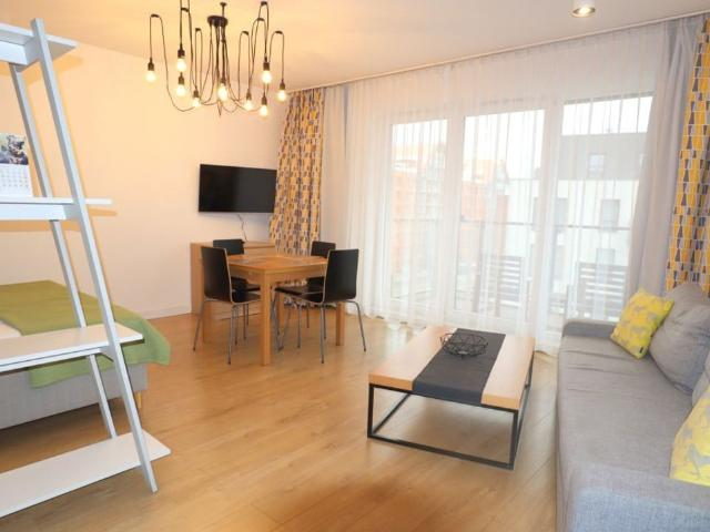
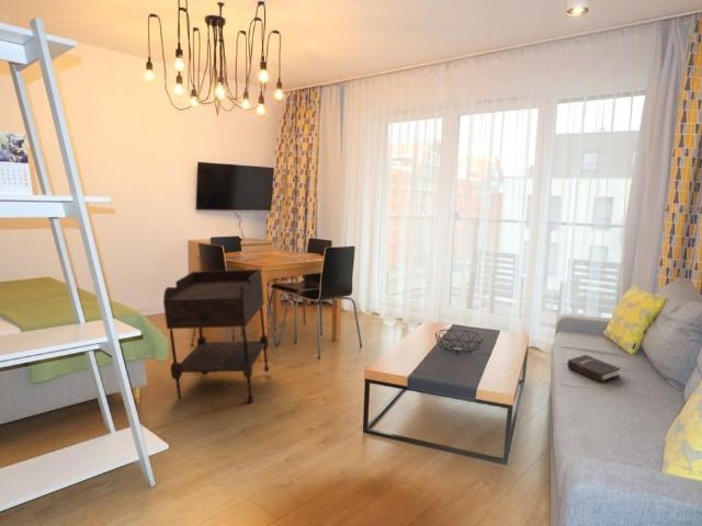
+ side table [162,268,270,403]
+ hardback book [566,354,621,384]
